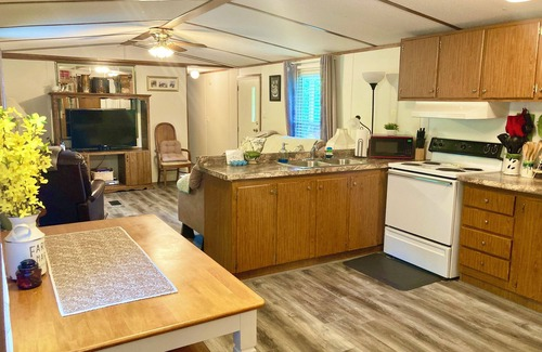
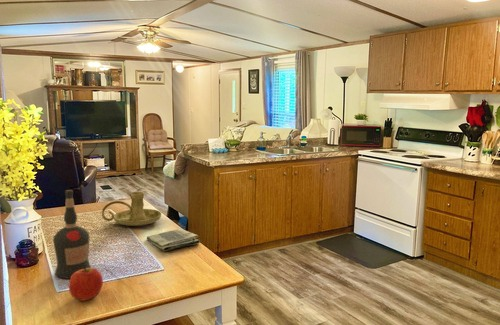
+ liquor bottle [52,189,92,279]
+ candle holder [101,191,162,227]
+ dish towel [146,228,201,252]
+ apple [68,267,104,302]
